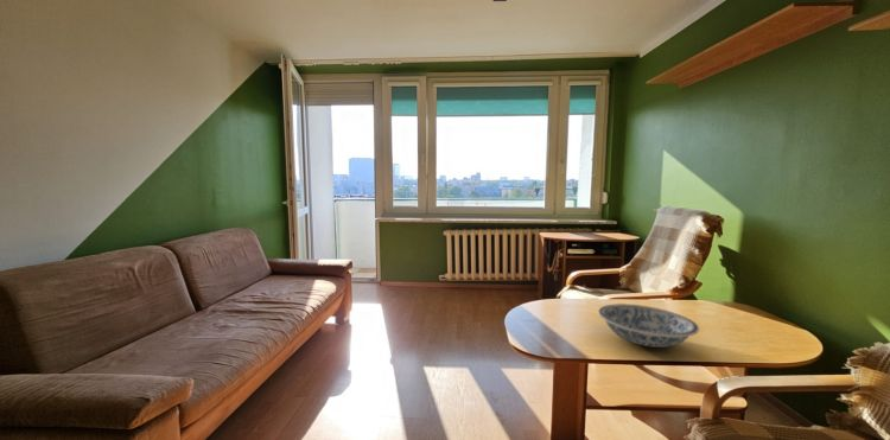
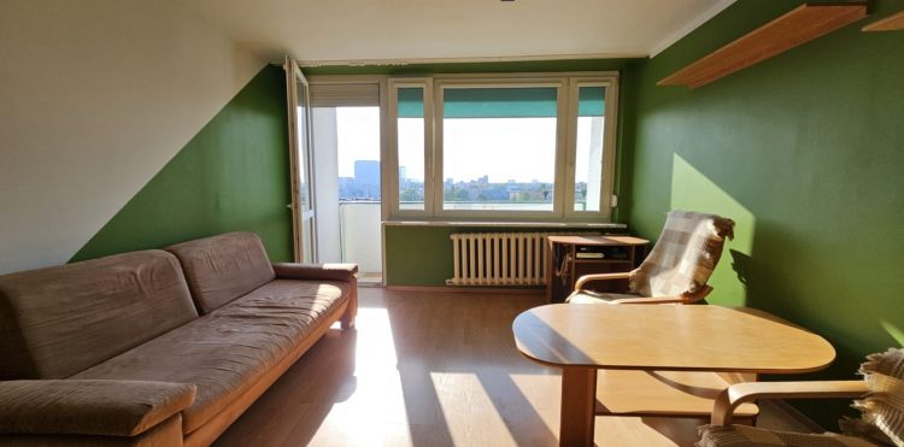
- ceramic bowl [597,302,700,349]
